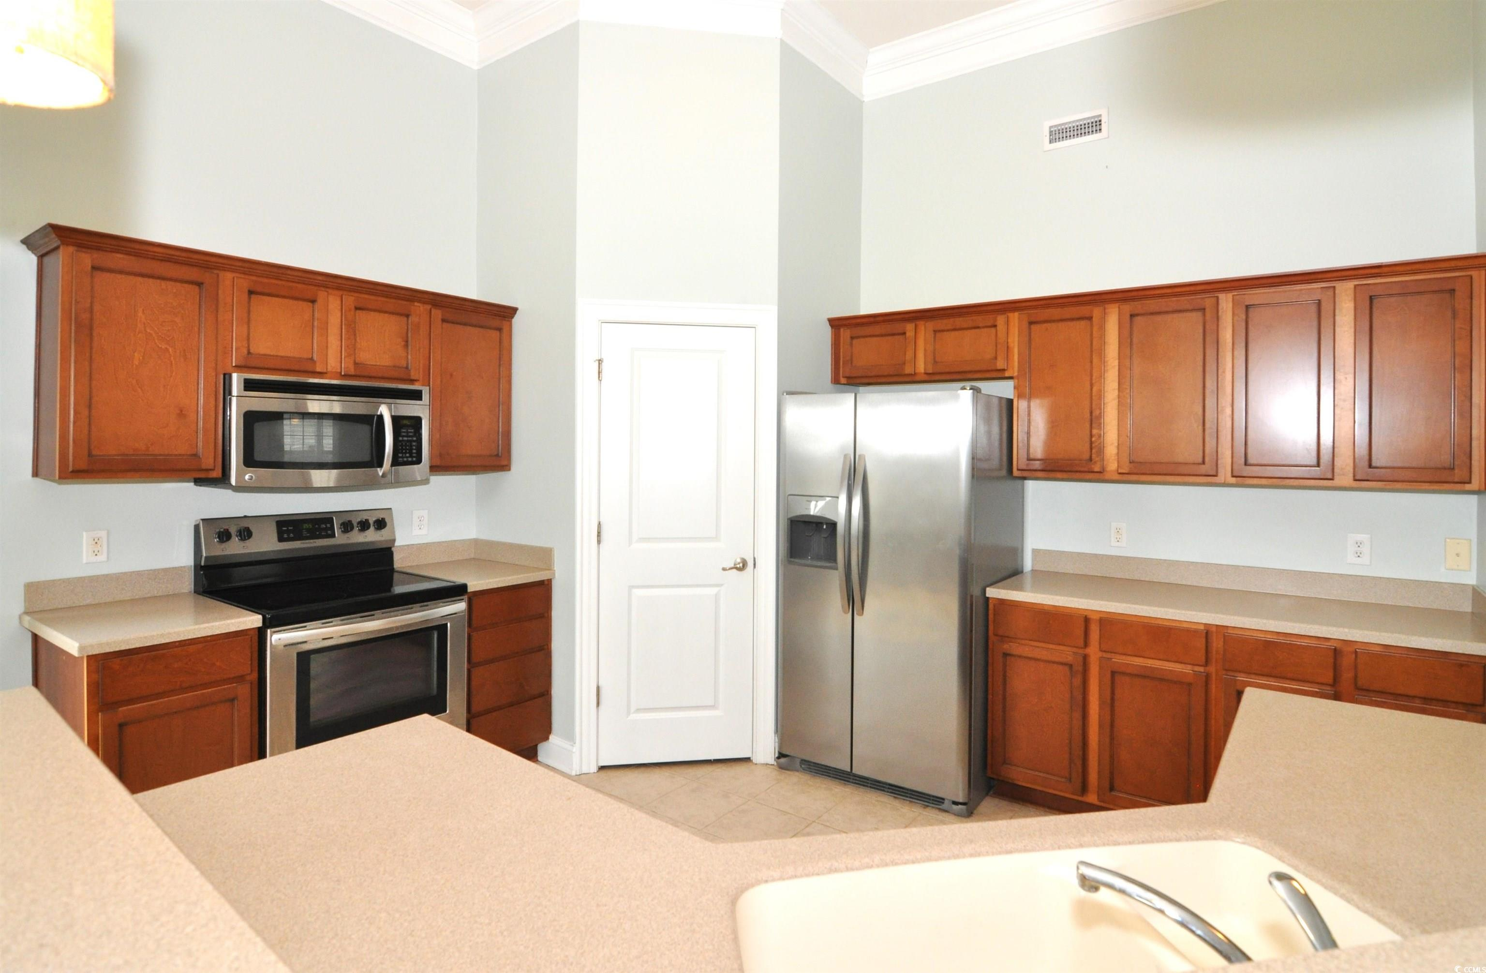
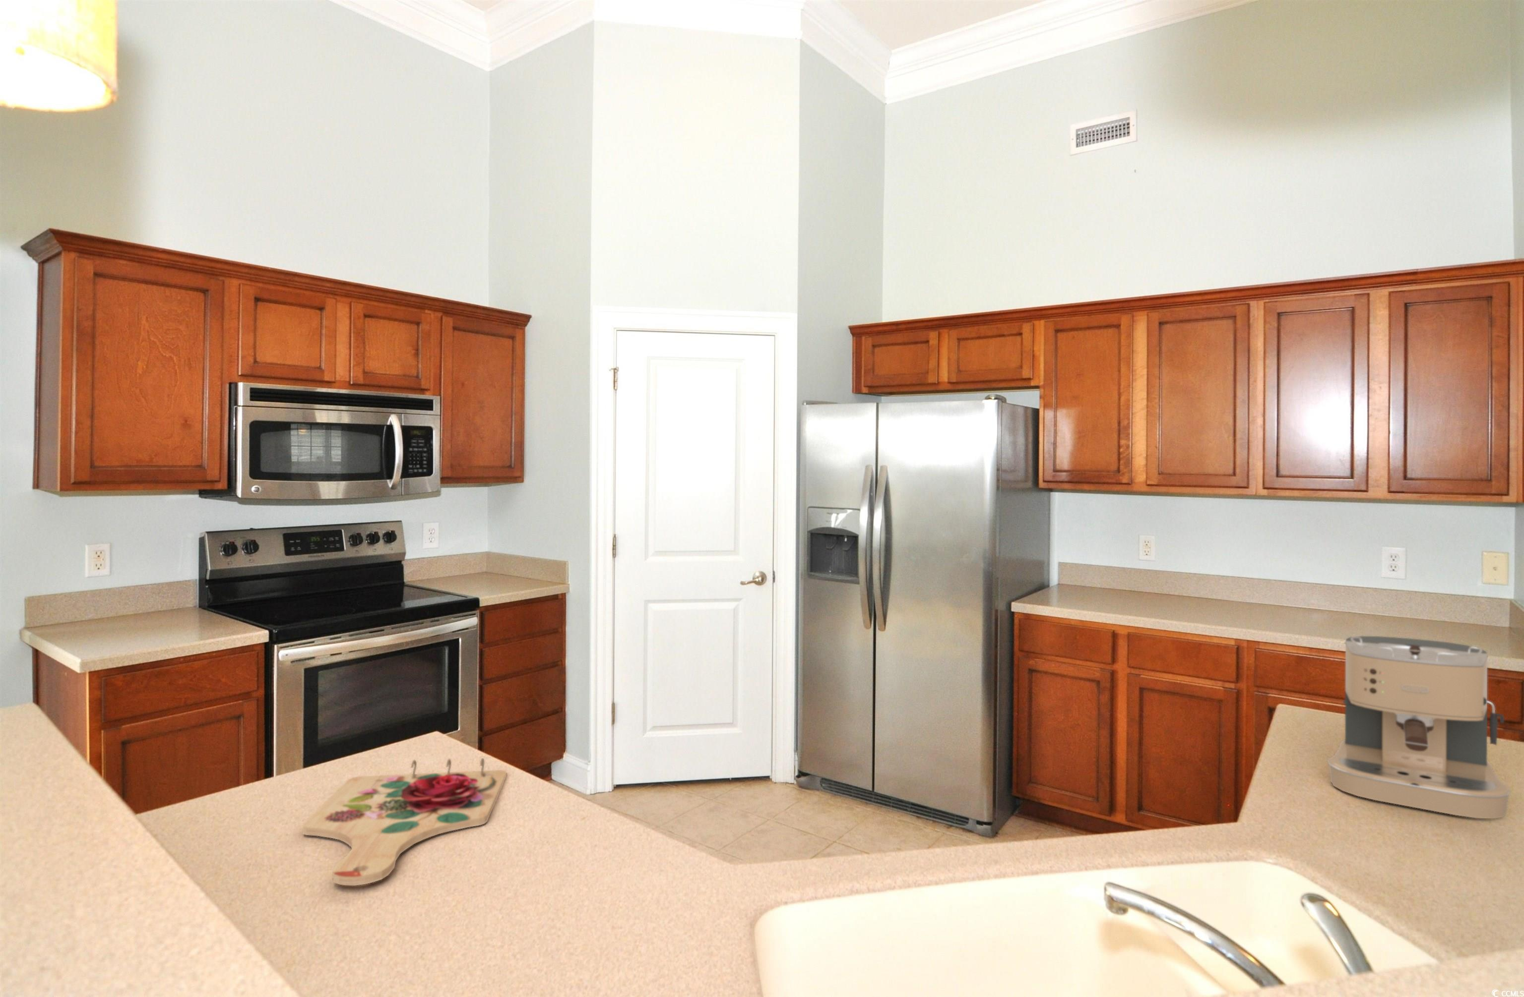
+ coffee maker [1327,635,1511,819]
+ cutting board [302,758,507,886]
